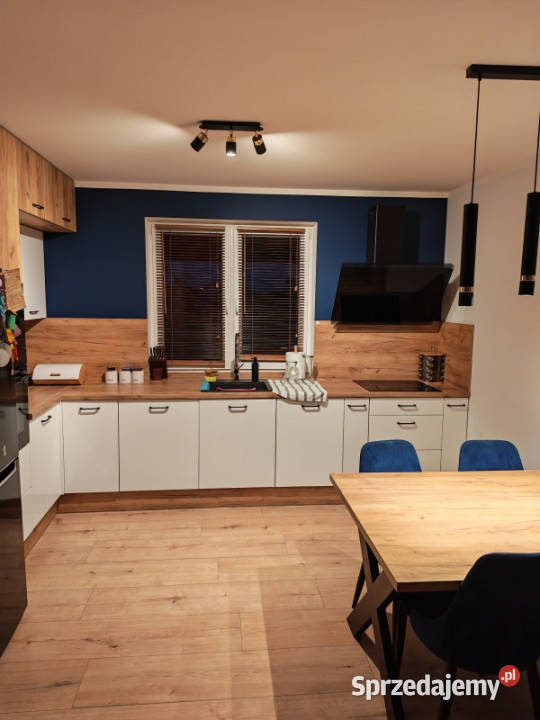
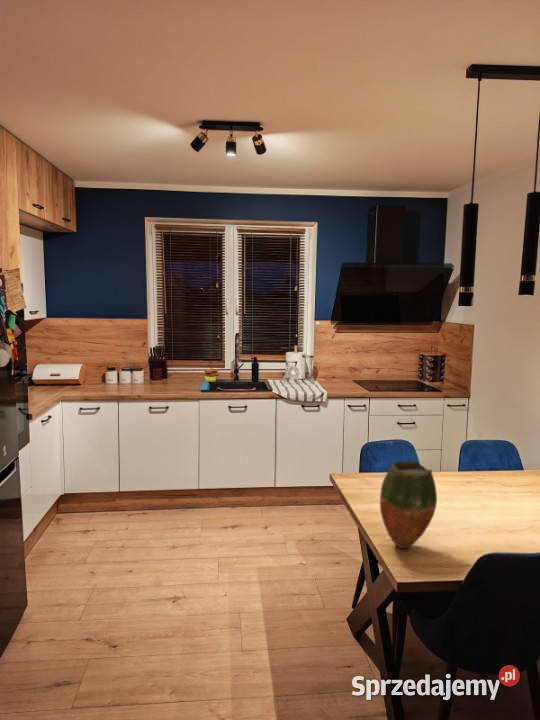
+ vase [379,460,438,549]
